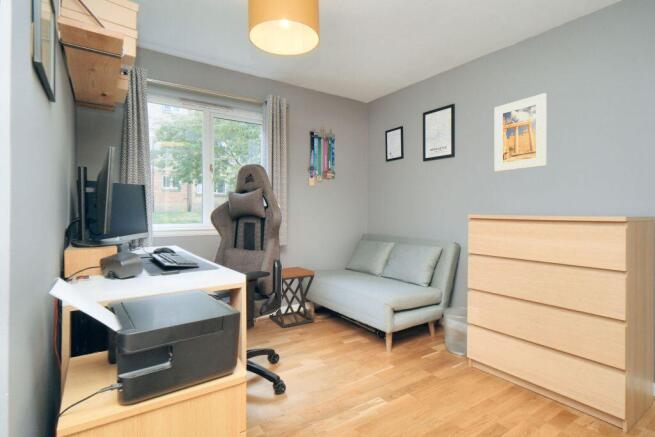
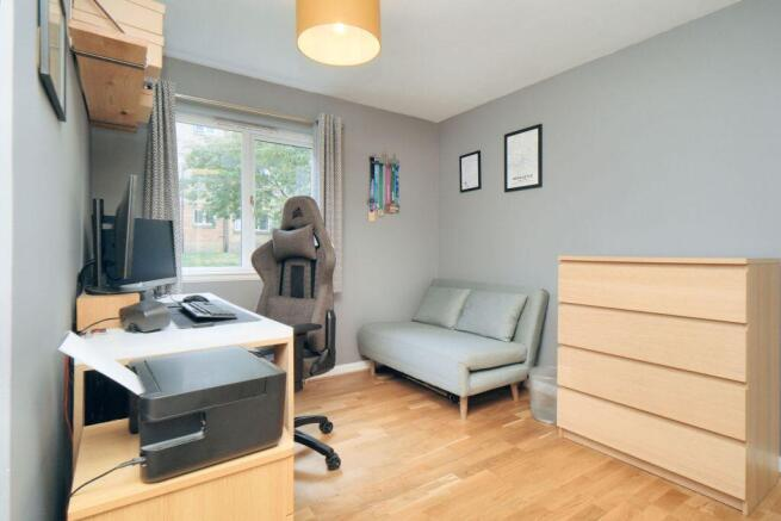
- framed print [494,92,548,173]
- stool [268,266,315,329]
